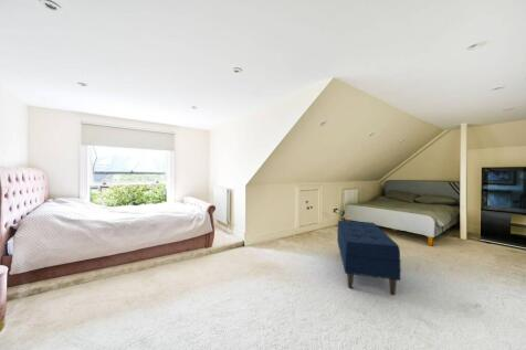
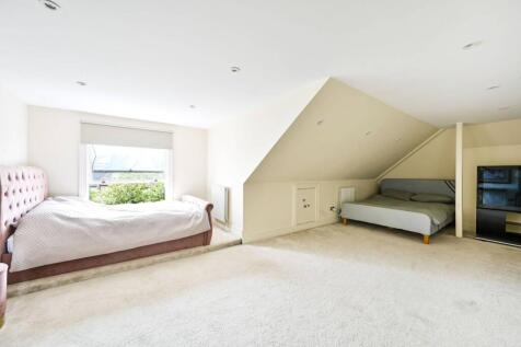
- bench [336,220,402,296]
